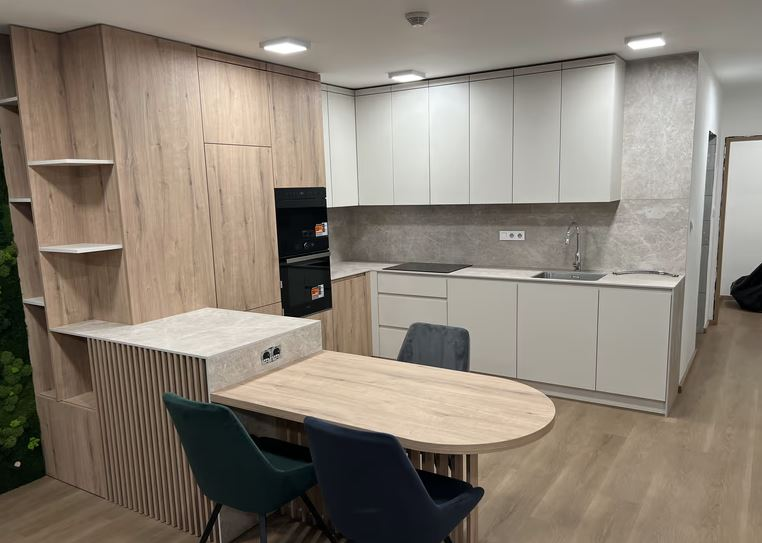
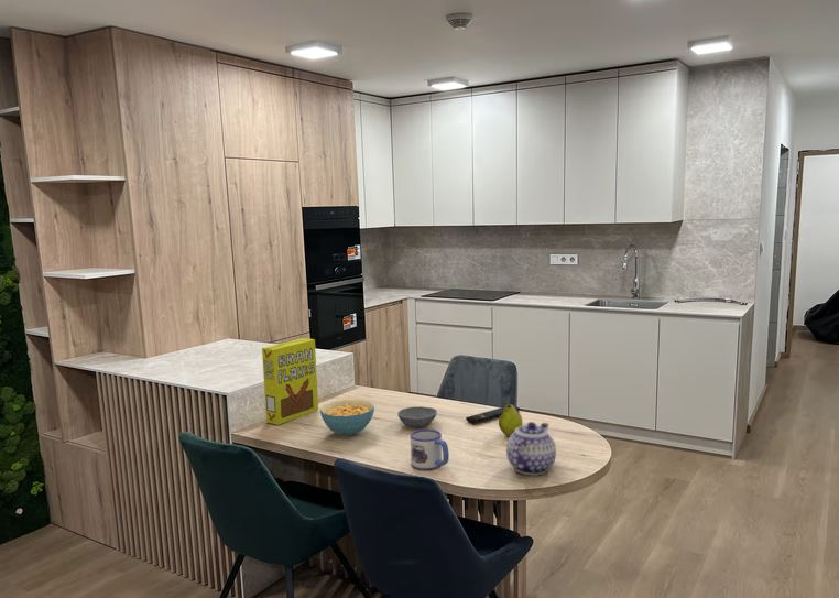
+ fruit [498,403,523,437]
+ cereal bowl [319,399,375,437]
+ cereal box [261,337,319,426]
+ bowl [396,405,438,428]
+ teapot [505,421,557,476]
+ remote control [465,404,521,424]
+ mug [410,428,450,471]
